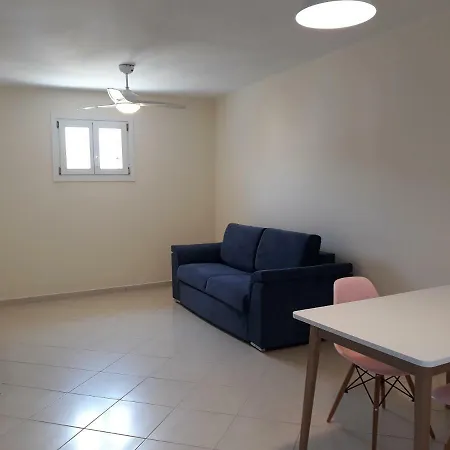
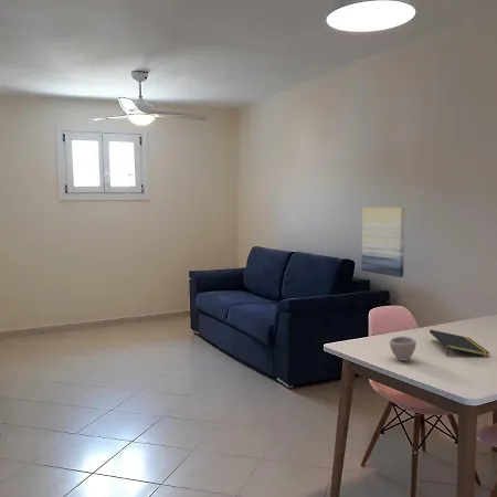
+ wall art [360,207,406,278]
+ notepad [429,328,490,358]
+ cup [389,335,417,362]
